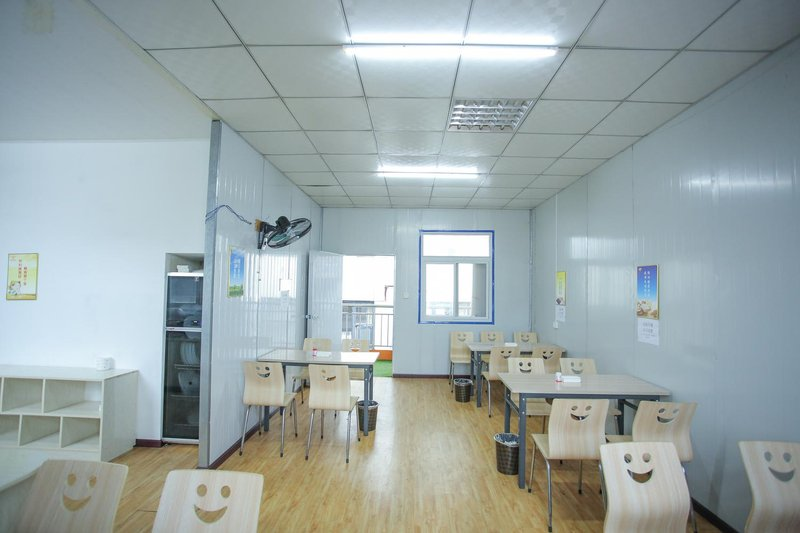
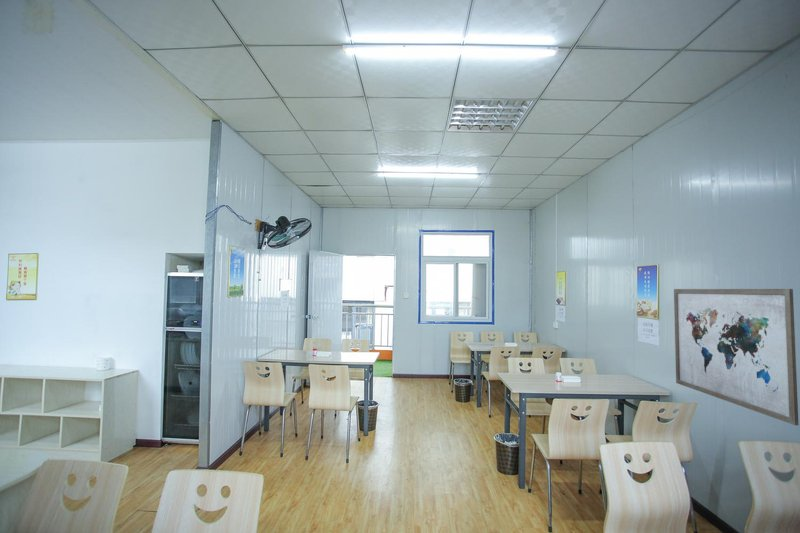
+ wall art [673,288,800,426]
